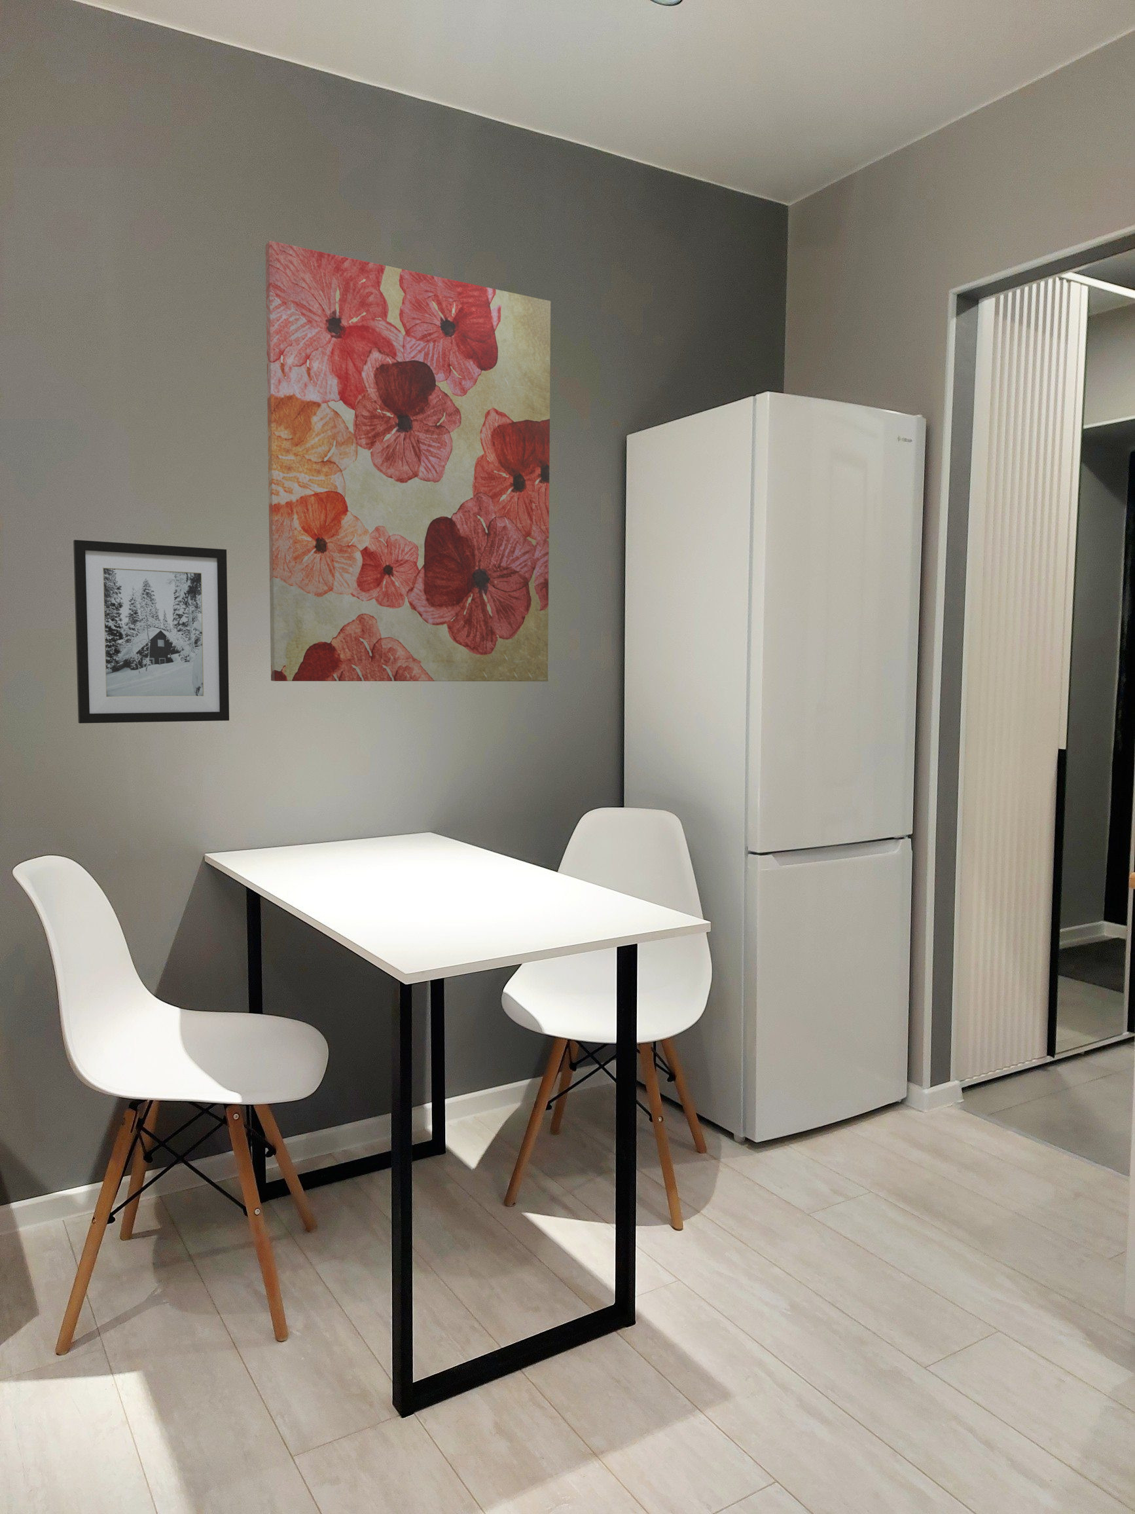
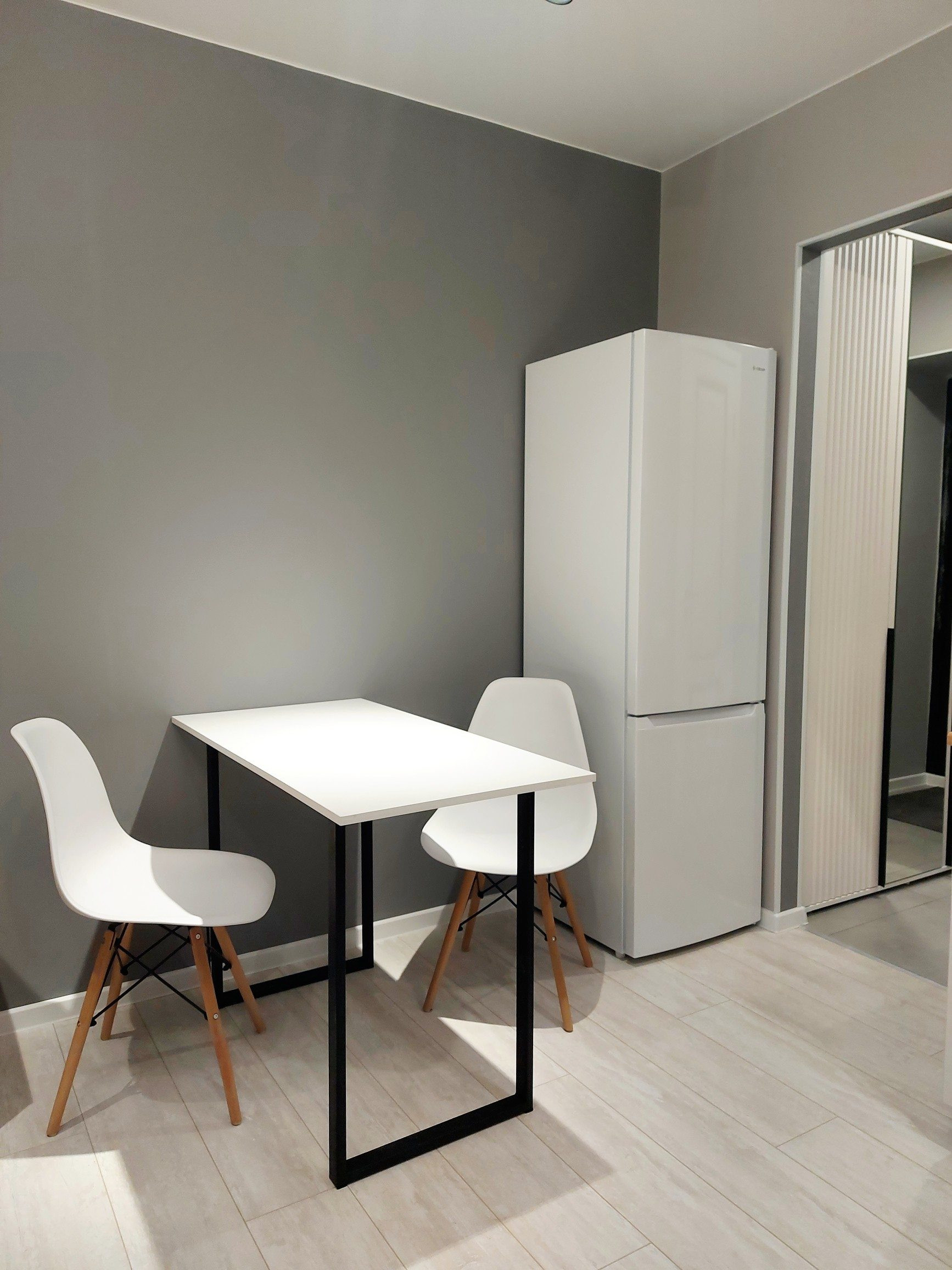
- wall art [73,539,230,725]
- wall art [265,241,551,682]
